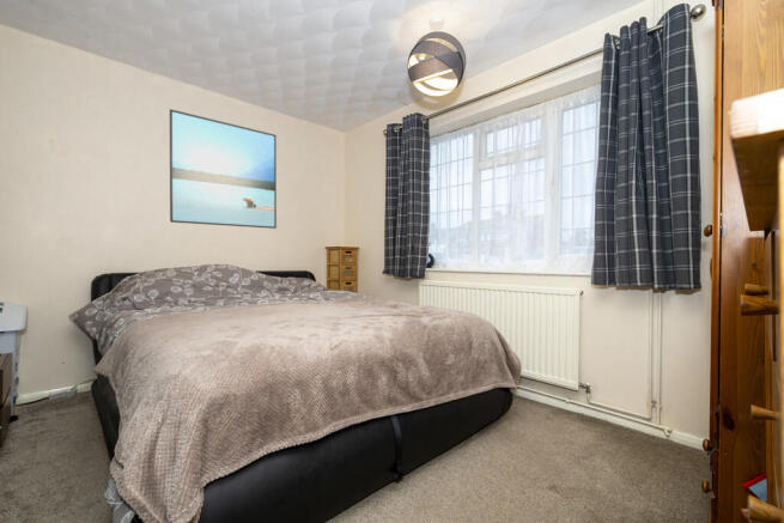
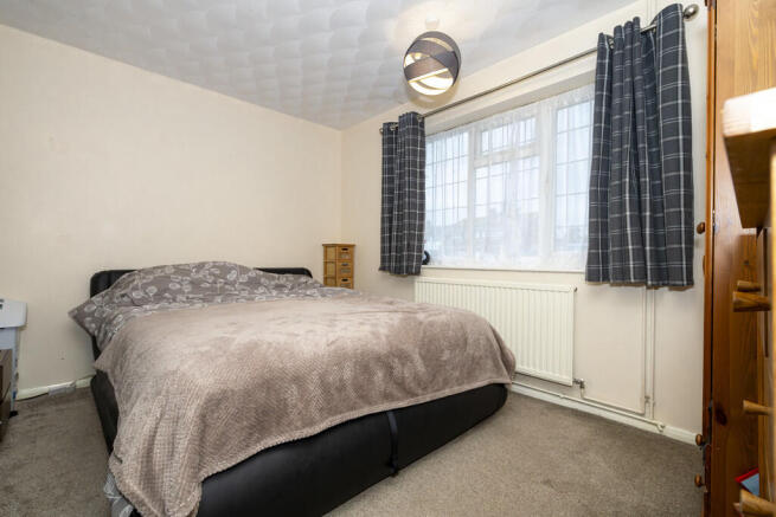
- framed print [169,108,278,230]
